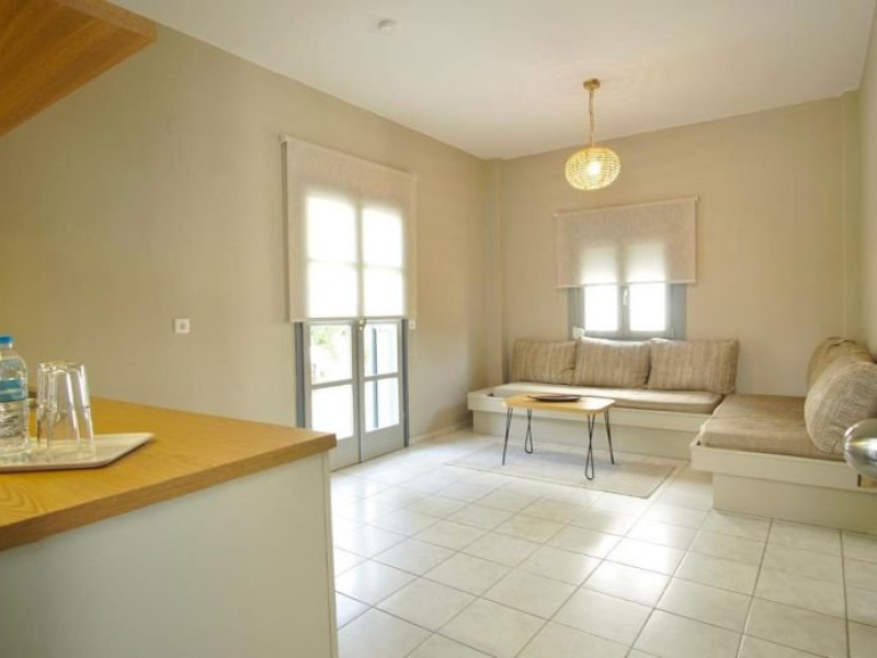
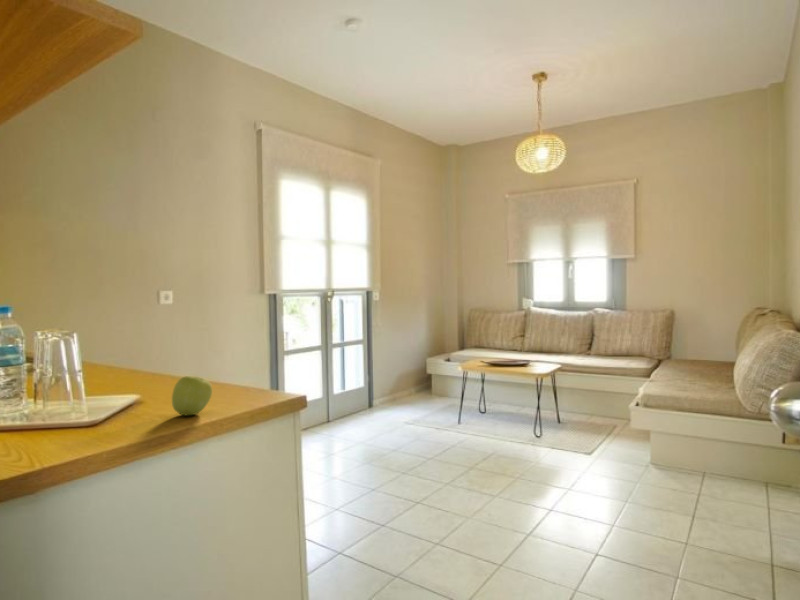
+ apple [171,375,213,417]
